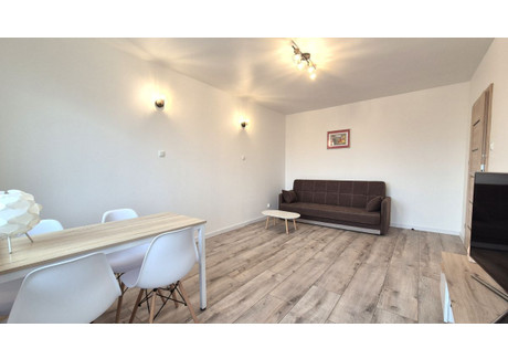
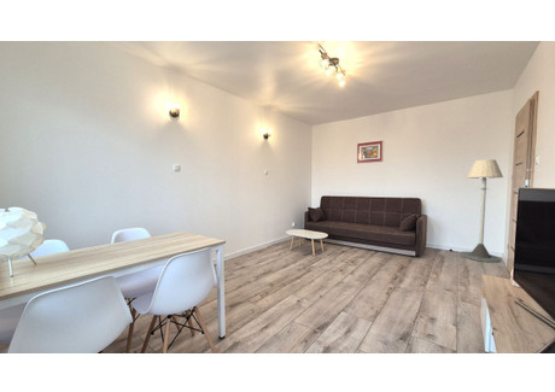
+ floor lamp [460,158,504,264]
